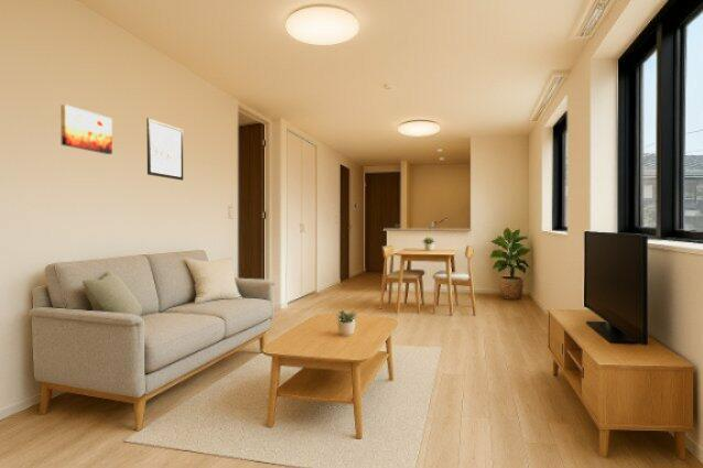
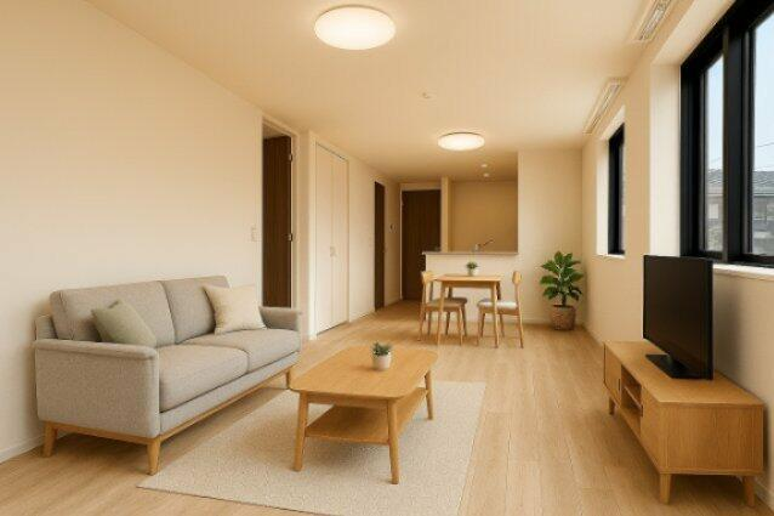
- wall art [60,104,113,155]
- wall art [145,117,184,182]
